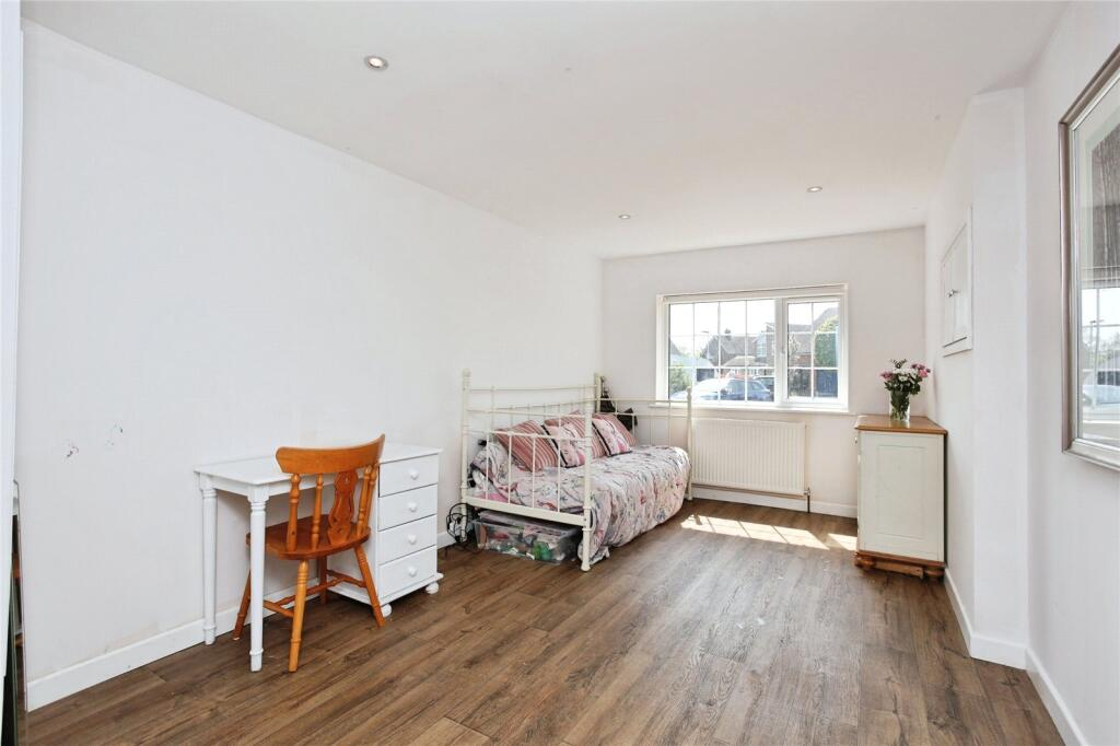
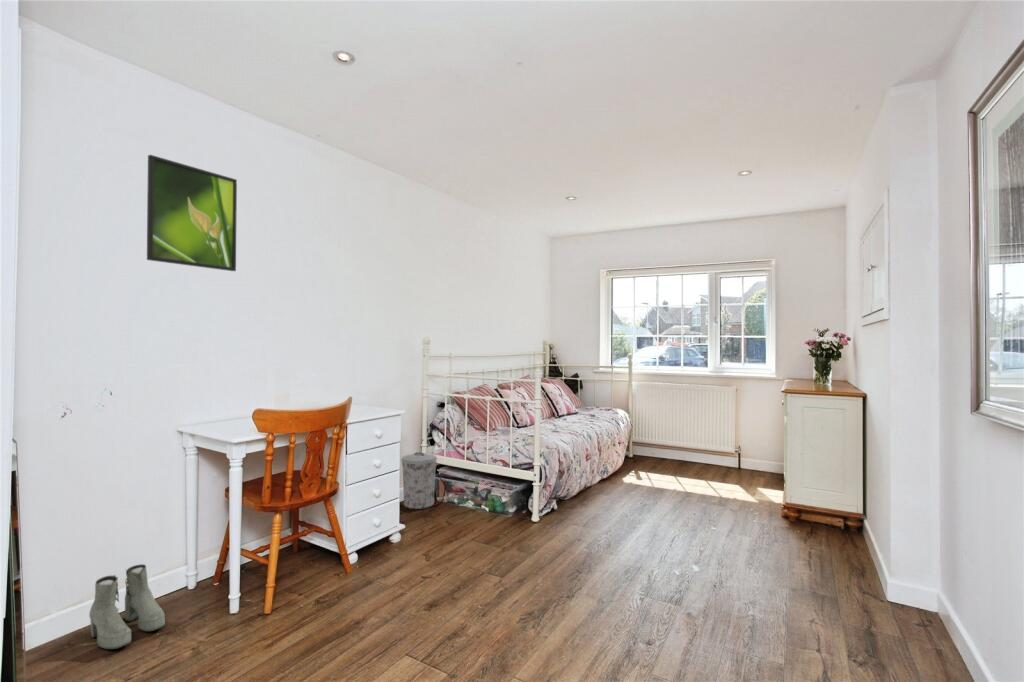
+ trash can [400,451,438,510]
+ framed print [146,154,238,272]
+ boots [88,563,166,650]
